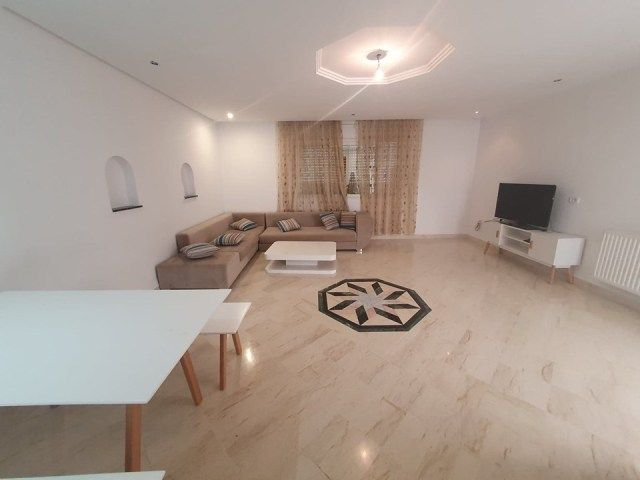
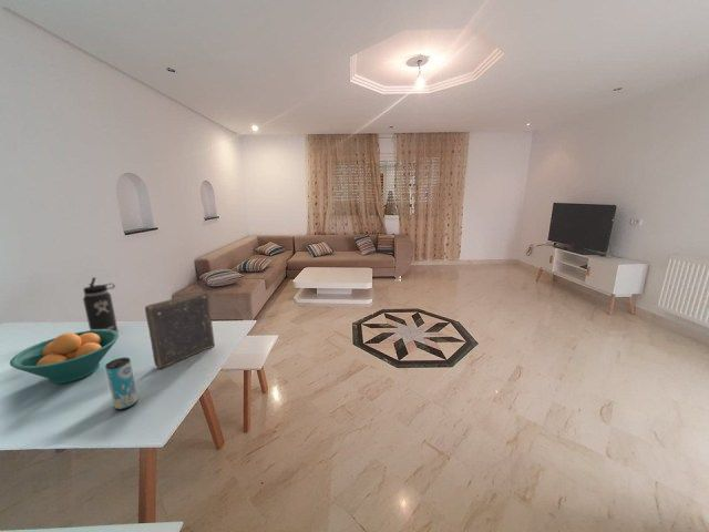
+ beverage can [104,357,138,411]
+ thermos bottle [82,276,119,332]
+ book [144,290,216,369]
+ fruit bowl [9,329,120,385]
